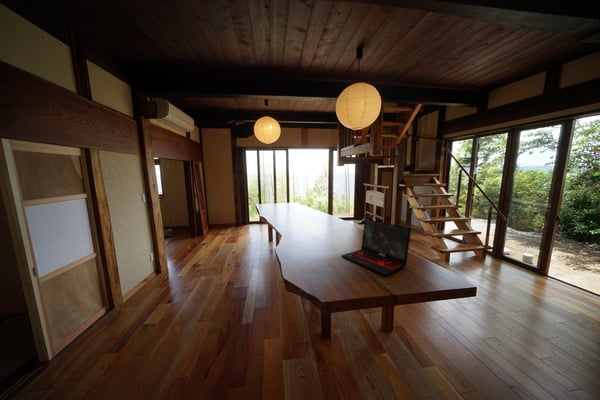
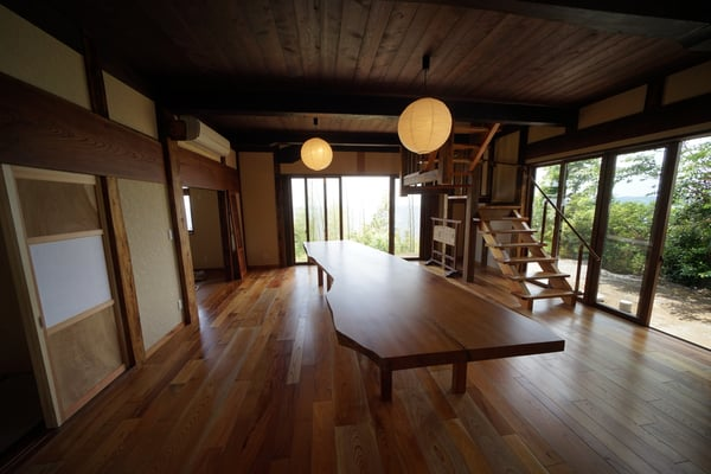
- laptop [340,218,412,276]
